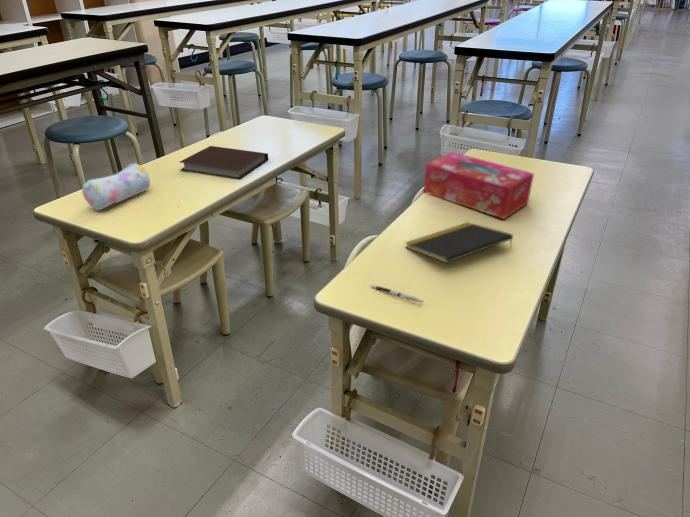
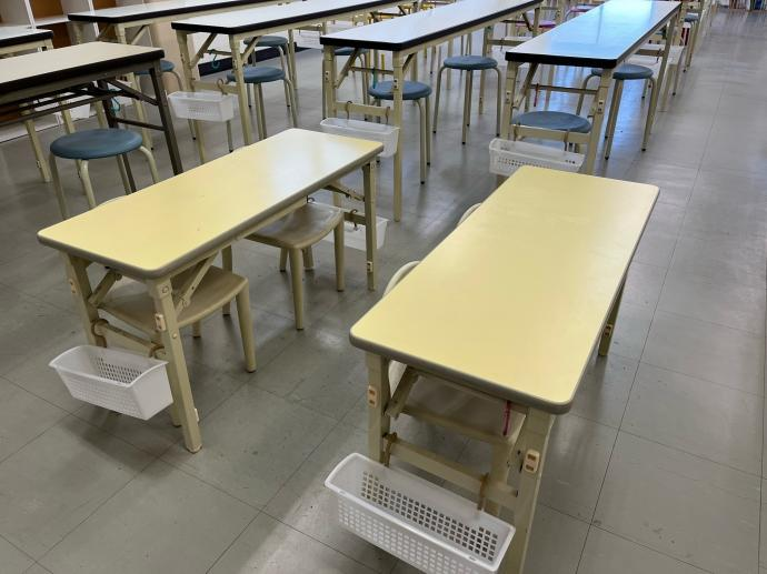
- notebook [179,145,269,180]
- pen [369,284,424,304]
- pencil case [81,162,151,211]
- notepad [404,221,514,264]
- tissue box [423,151,535,220]
